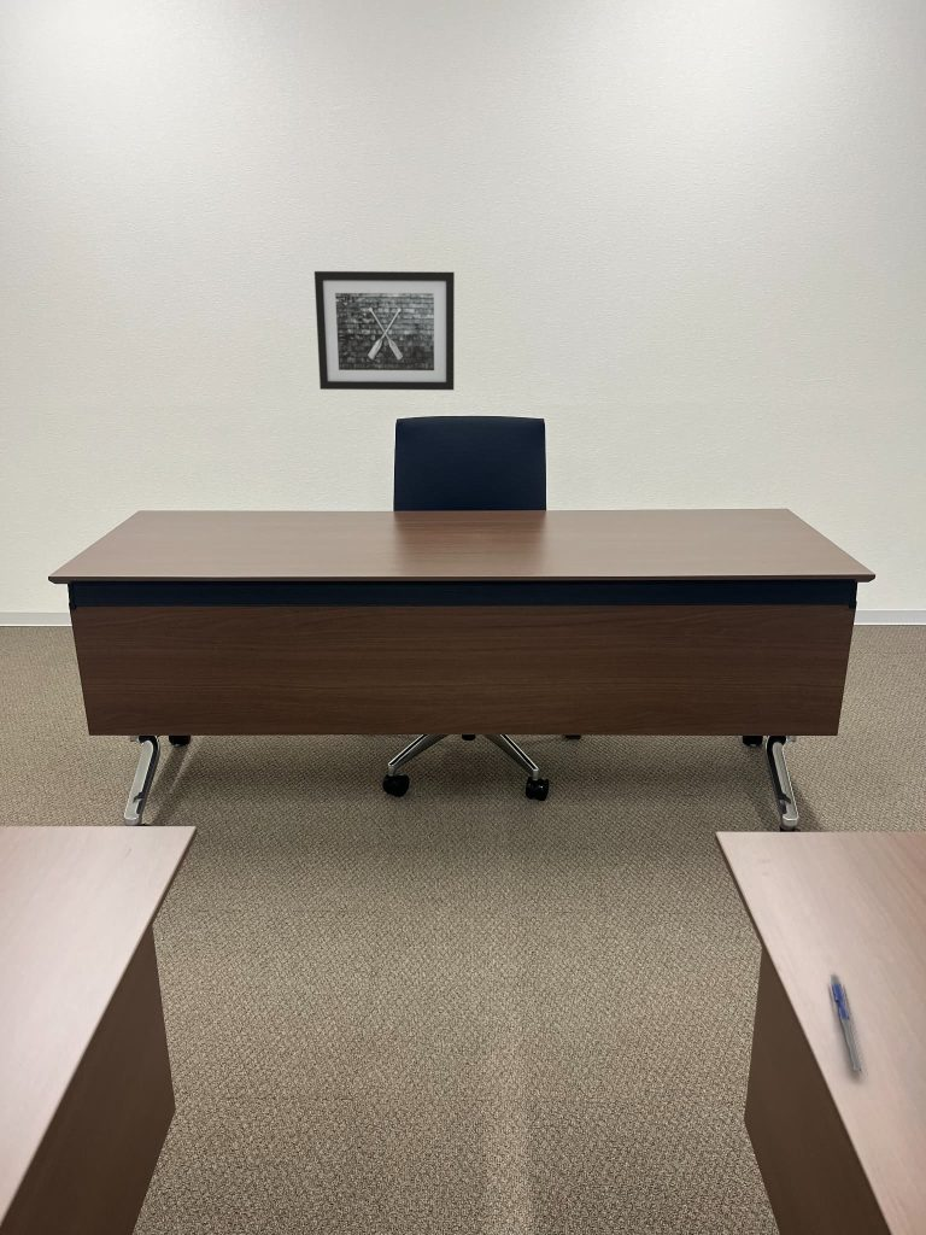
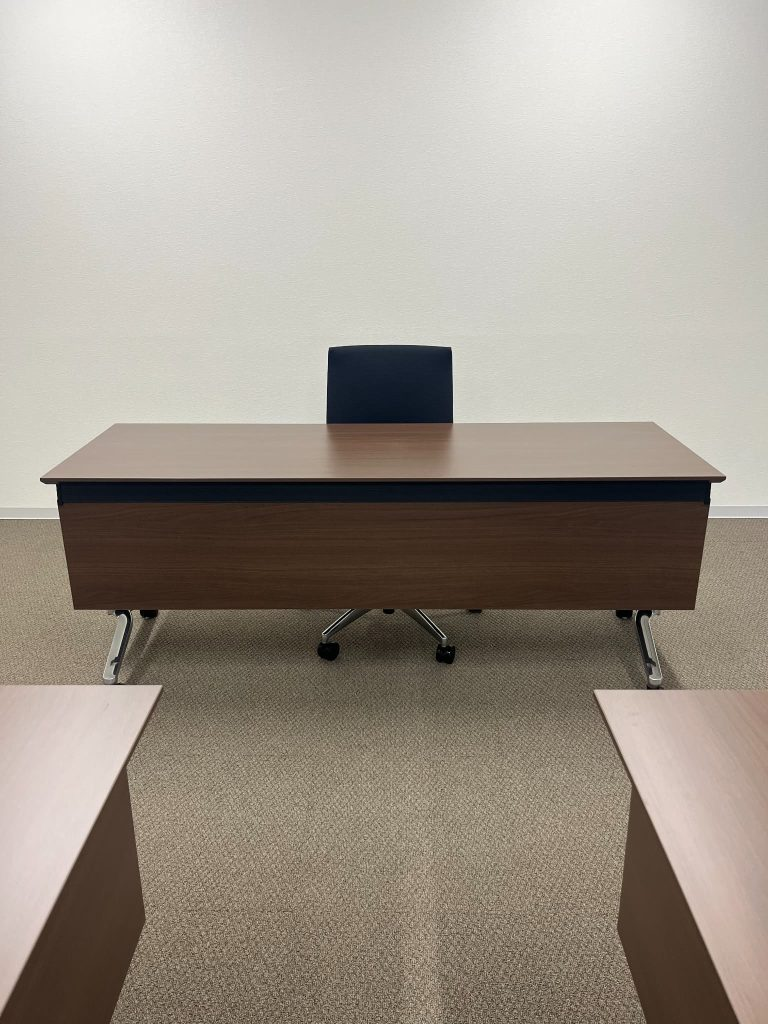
- wall art [313,270,456,391]
- pen [826,973,868,1078]
